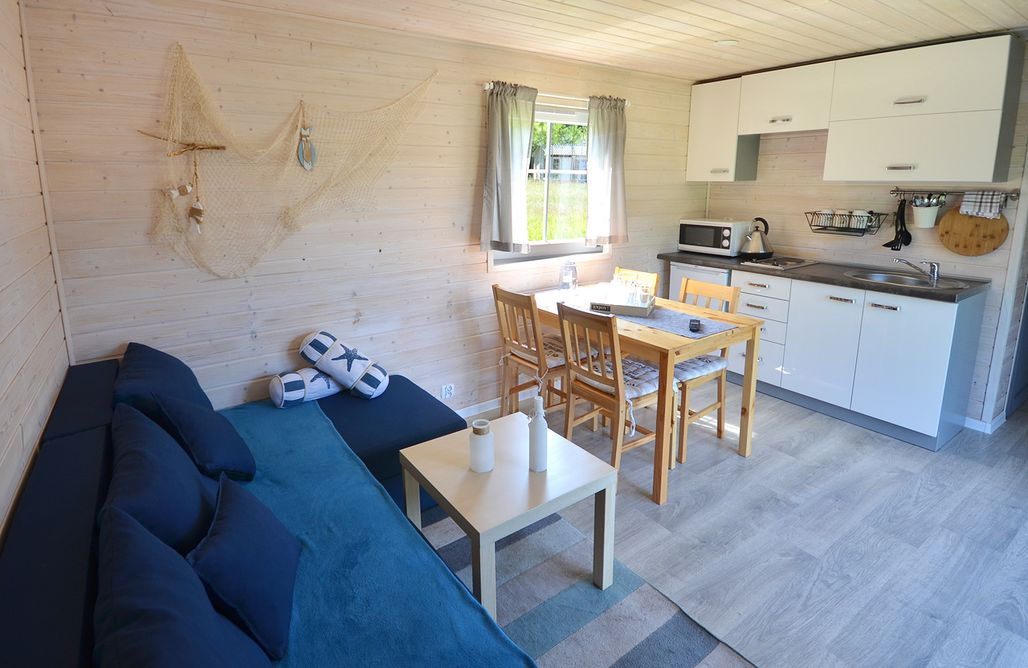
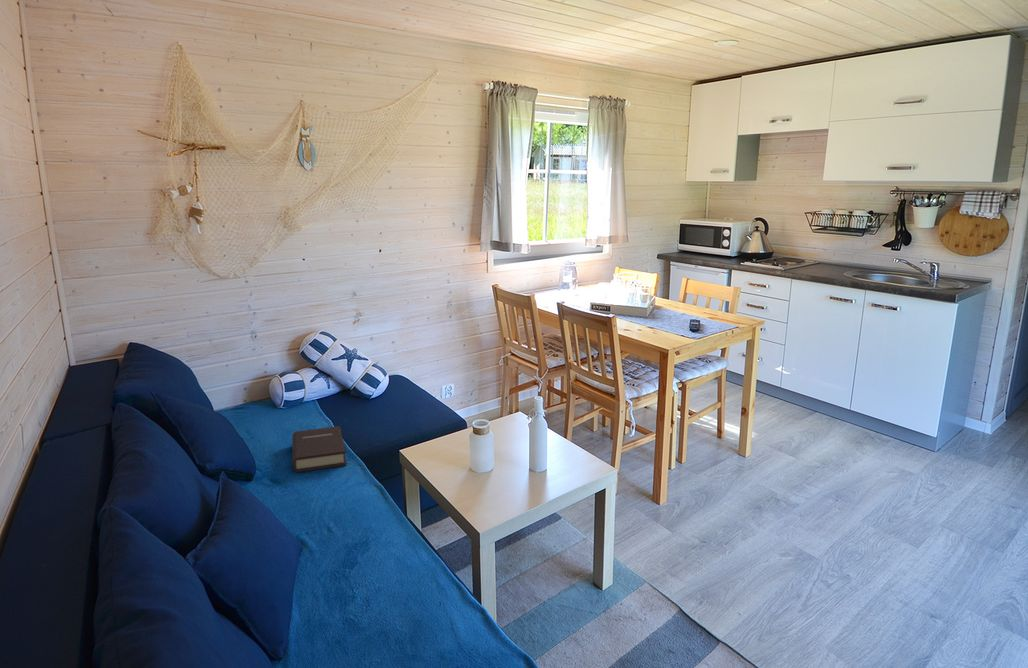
+ book [291,425,348,473]
